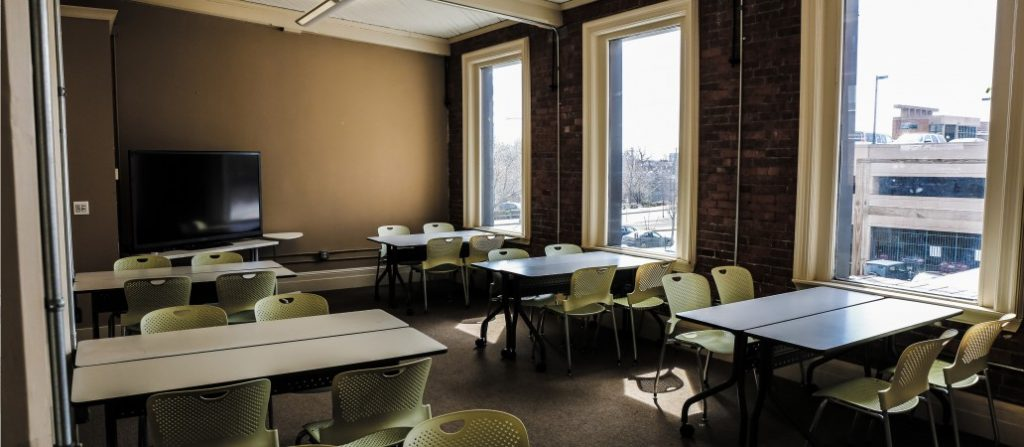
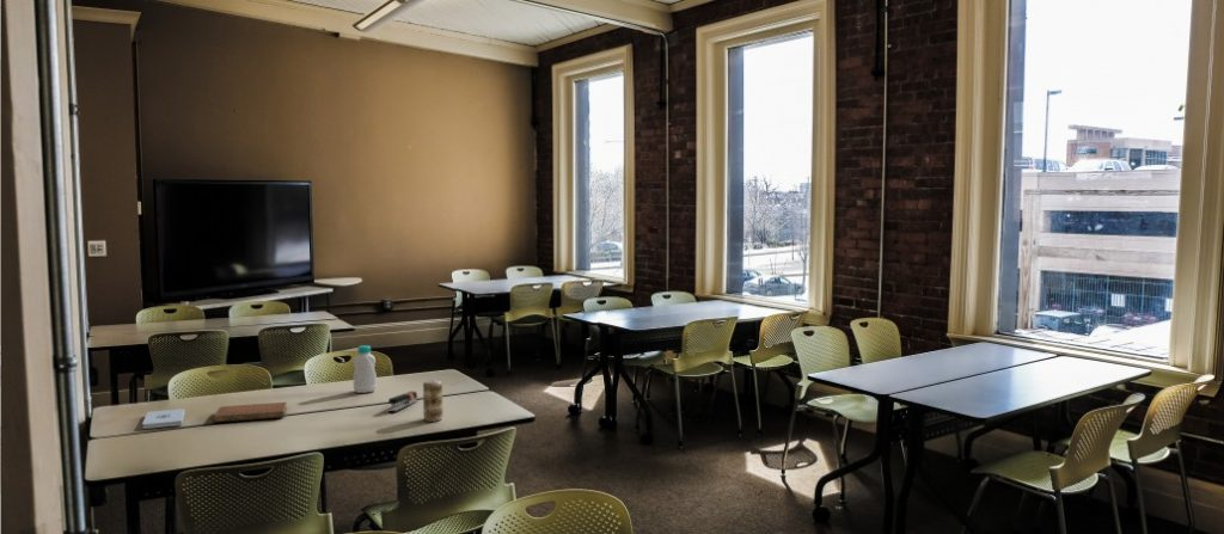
+ notepad [141,407,186,430]
+ notebook [212,401,288,424]
+ bottle [353,344,378,394]
+ stapler [387,391,418,413]
+ beverage can [422,379,443,423]
